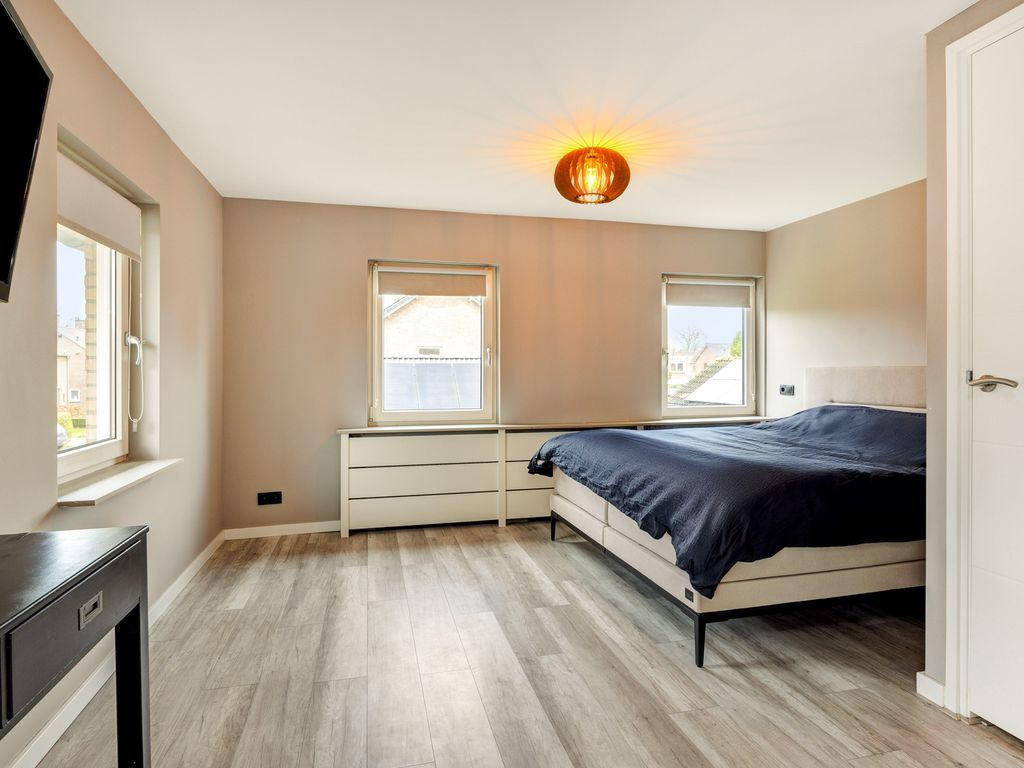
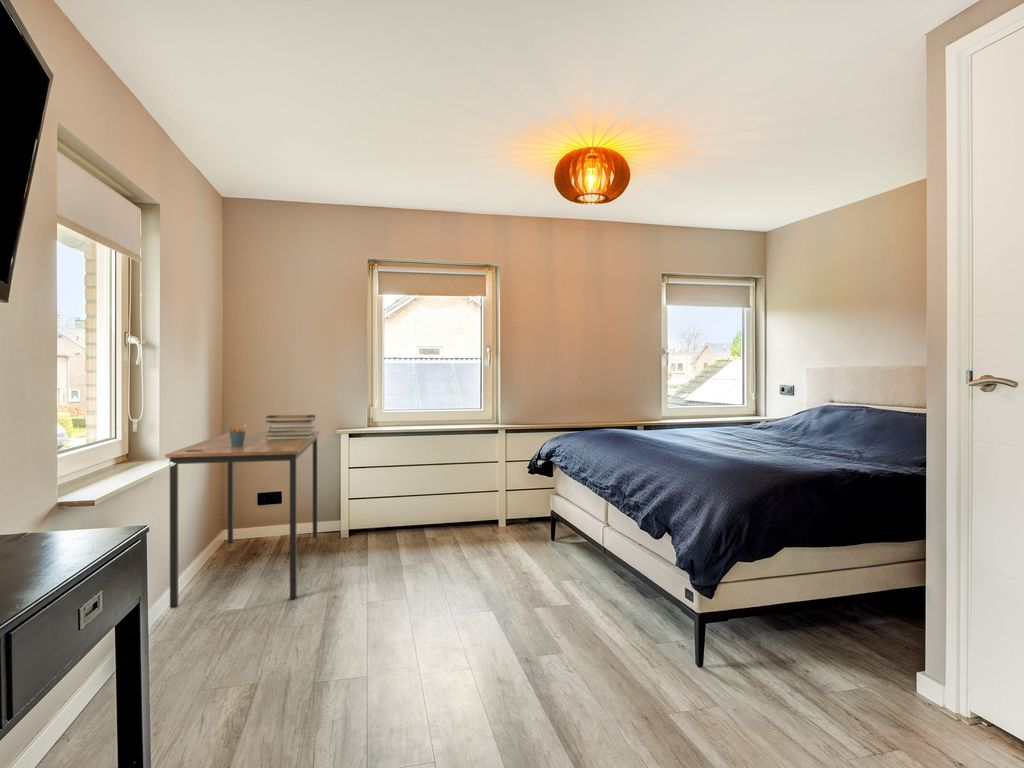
+ desk [164,430,321,609]
+ pen holder [228,422,247,447]
+ book stack [265,414,316,440]
